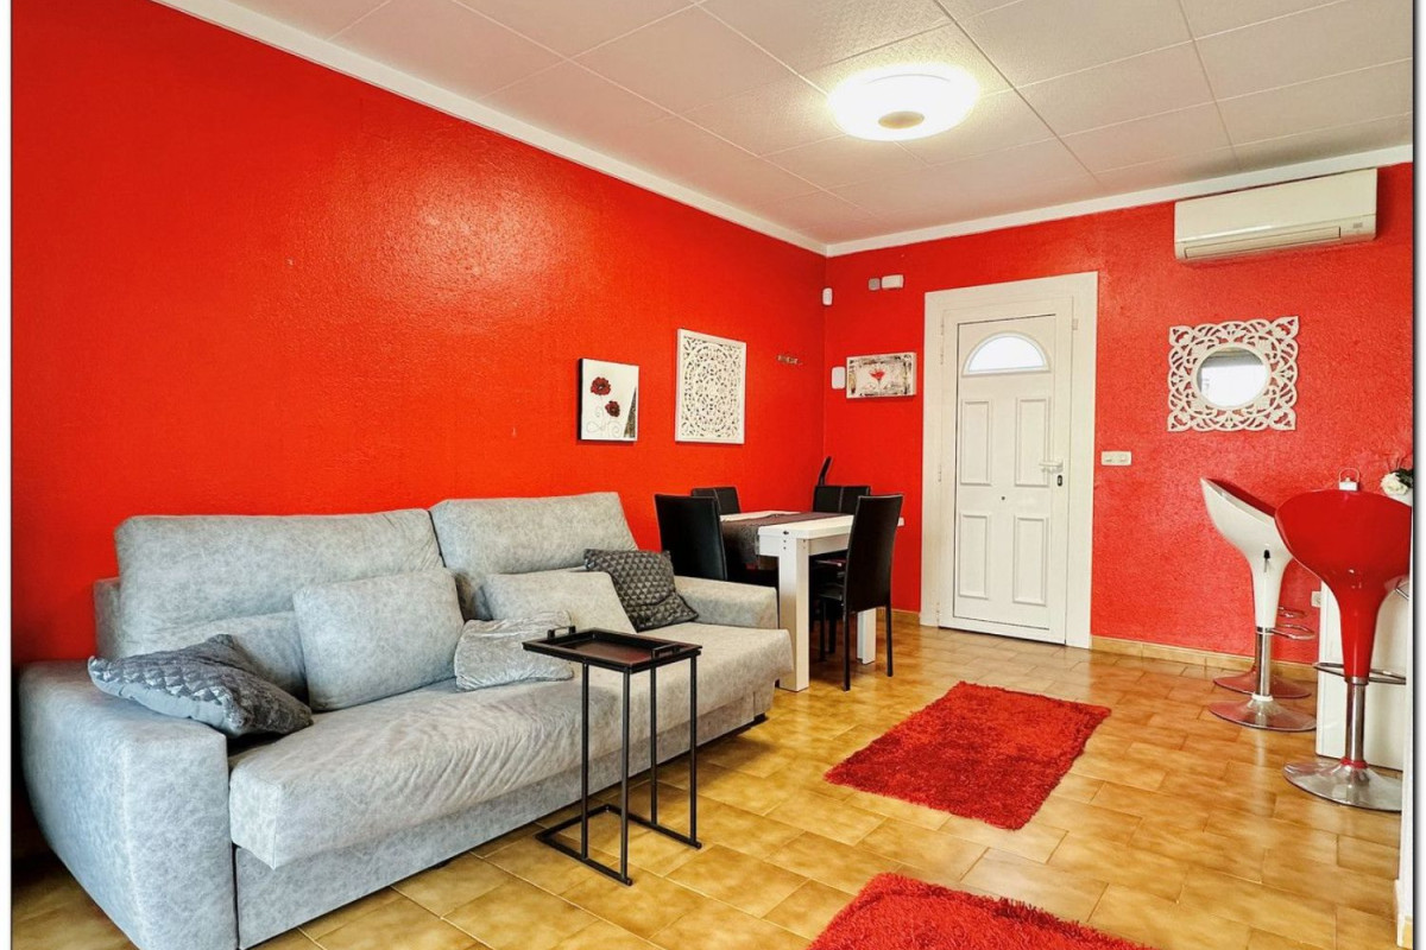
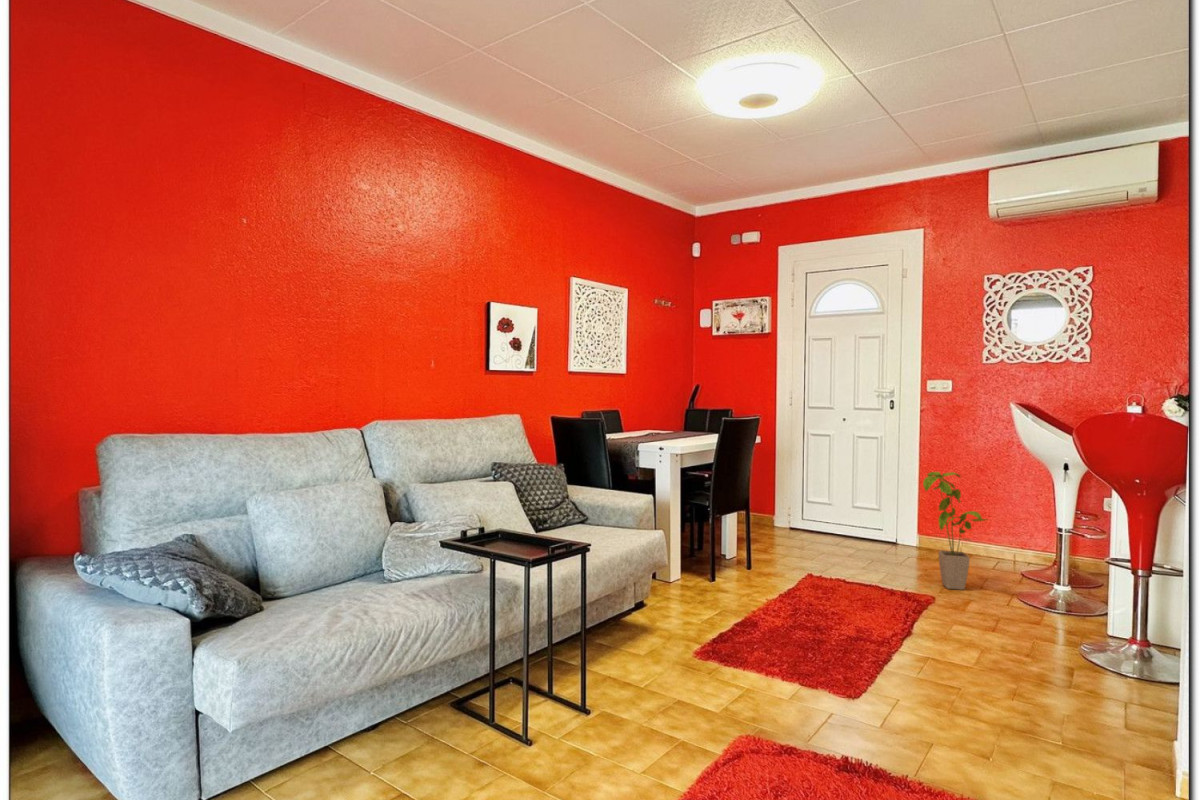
+ house plant [922,471,990,591]
